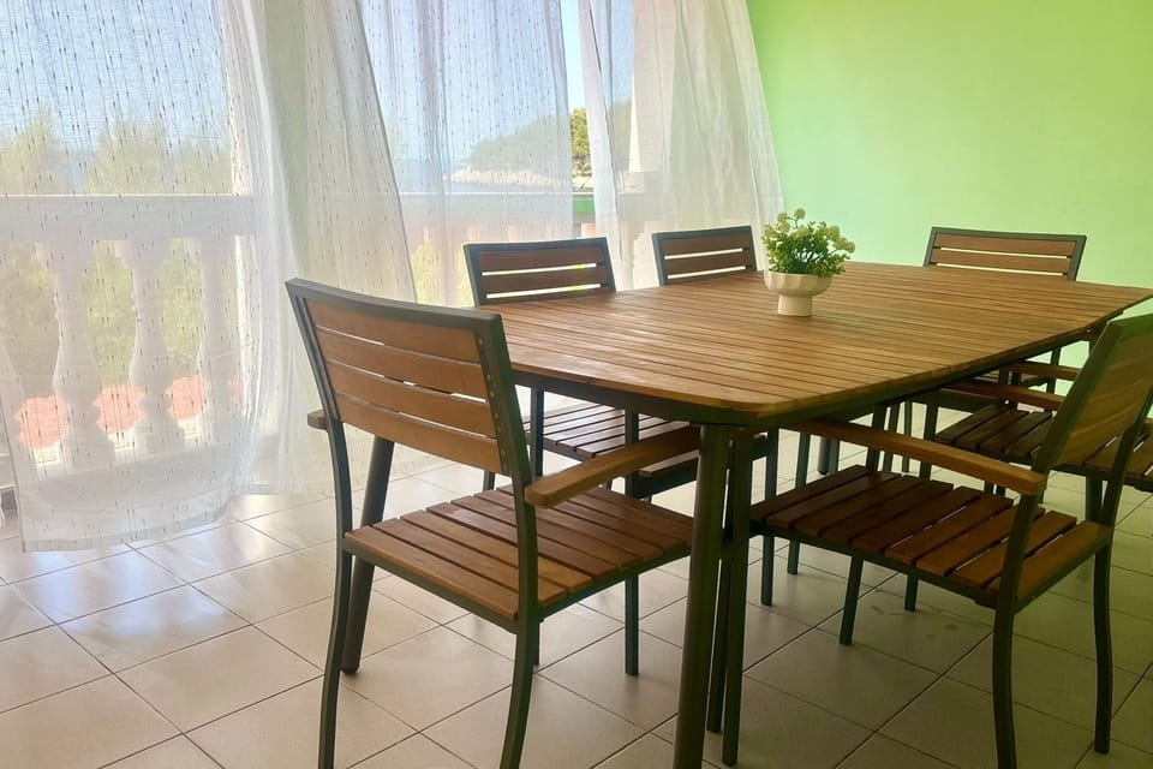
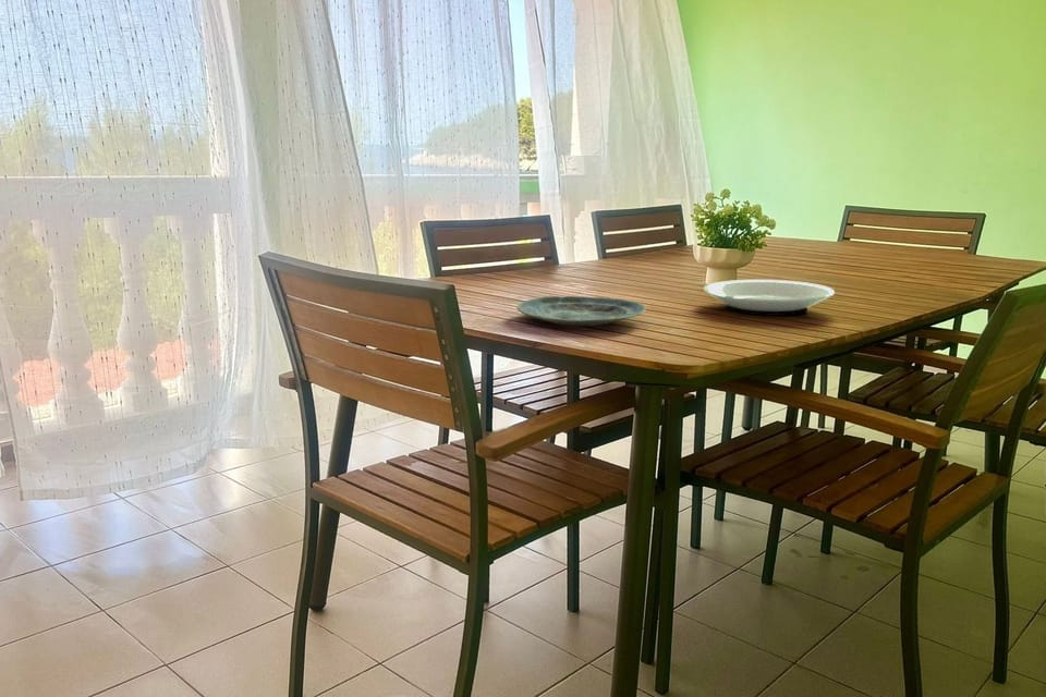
+ plate [703,279,836,317]
+ plate [516,295,647,327]
